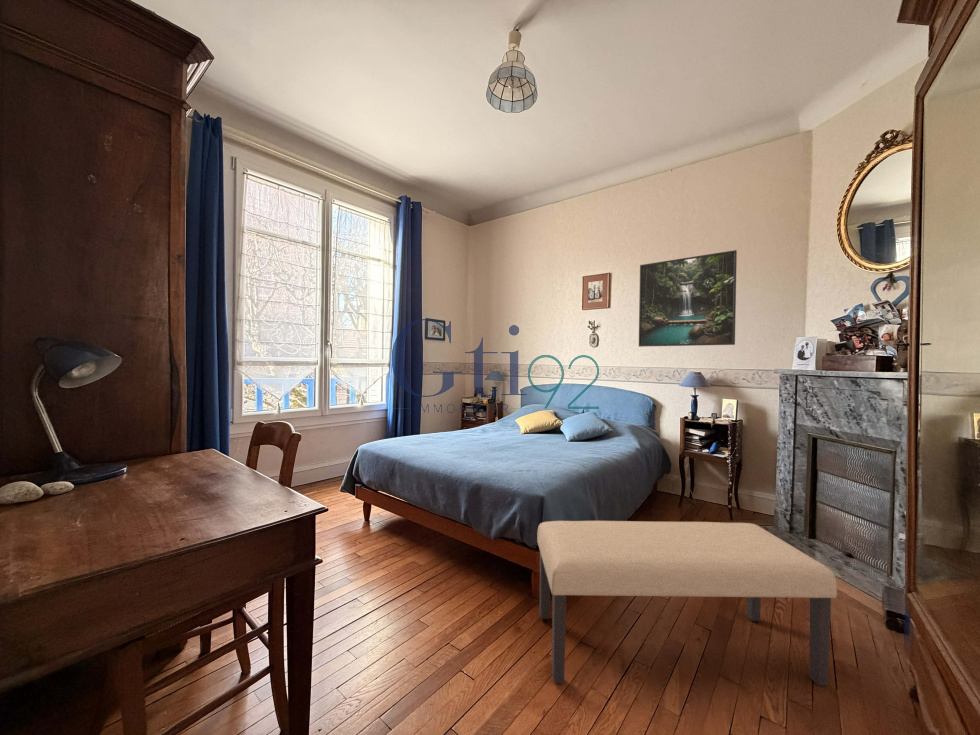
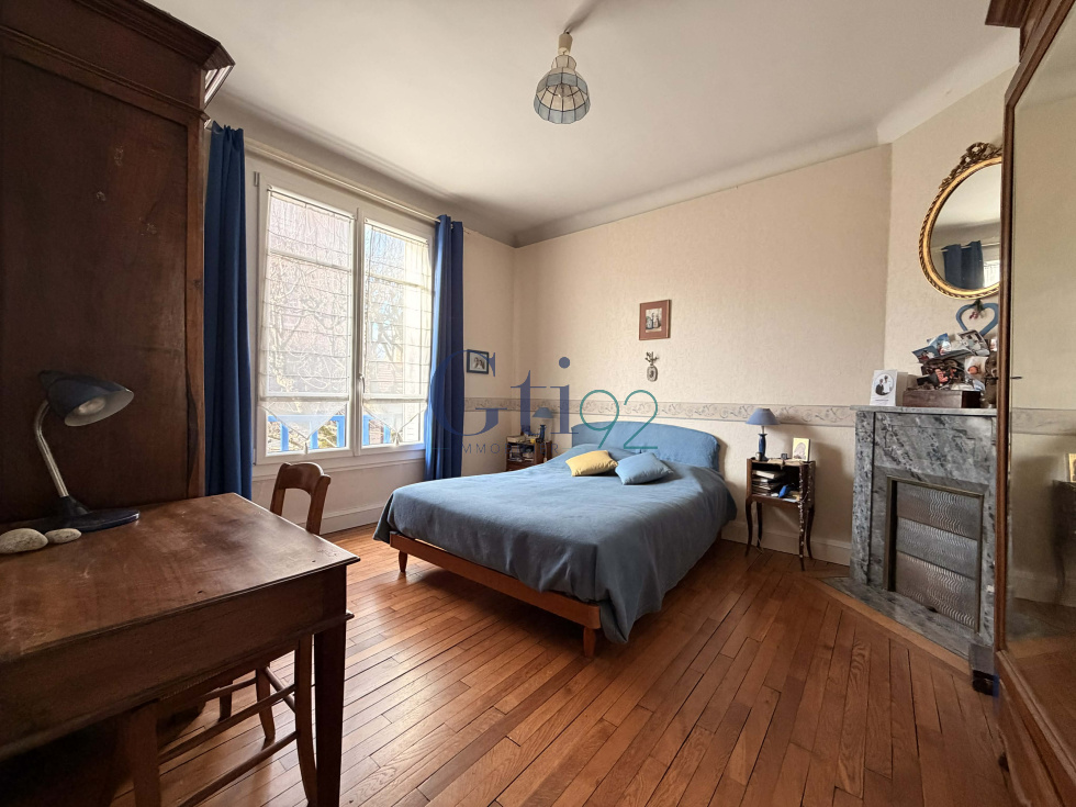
- bench [536,520,838,686]
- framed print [638,249,738,348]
